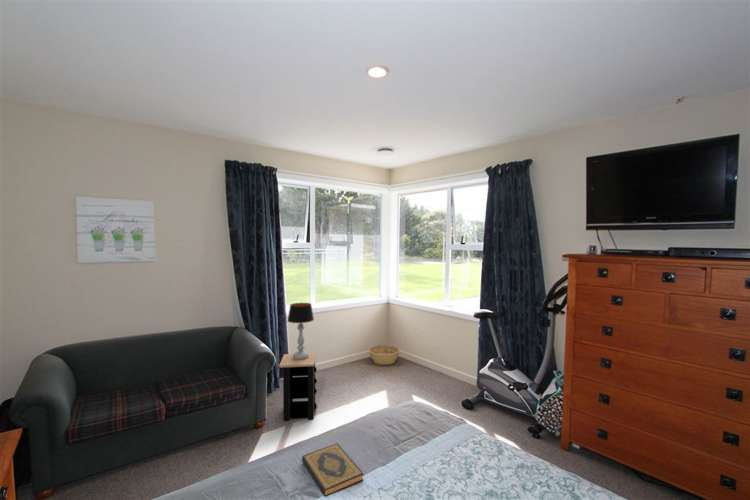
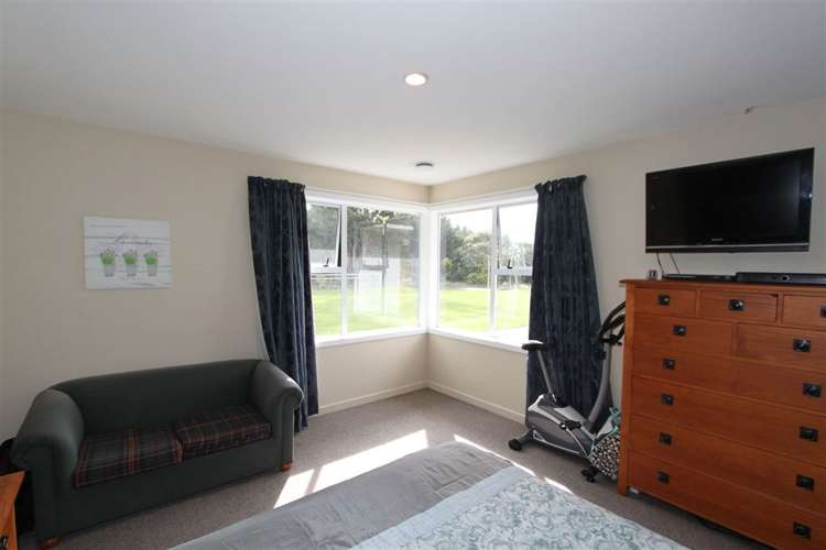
- hardback book [301,442,364,498]
- basket [368,344,400,366]
- table lamp [287,302,315,359]
- side table [278,352,318,422]
